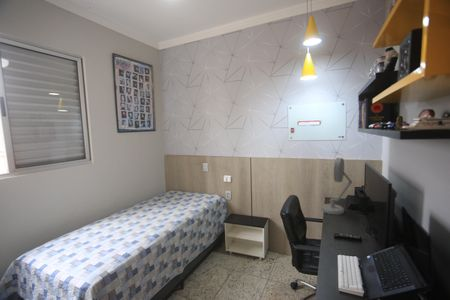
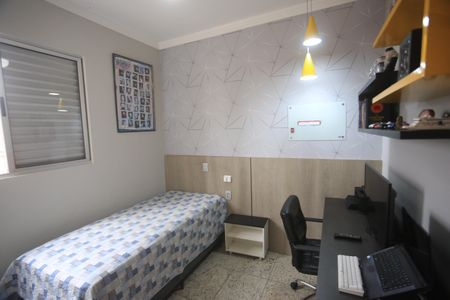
- desk lamp [320,157,353,216]
